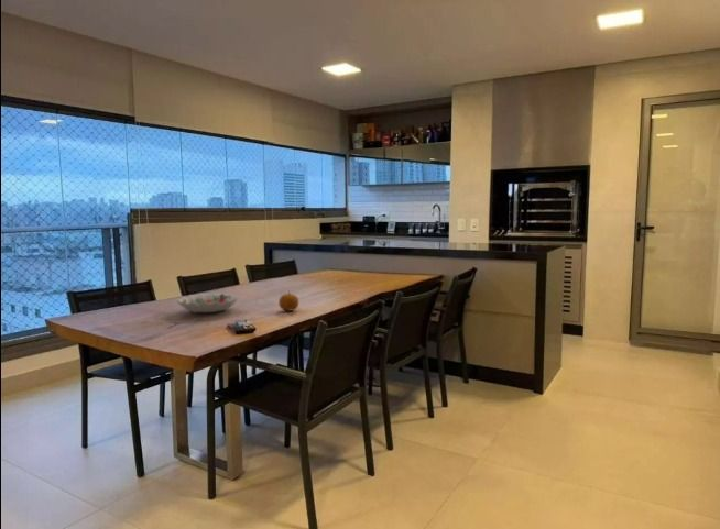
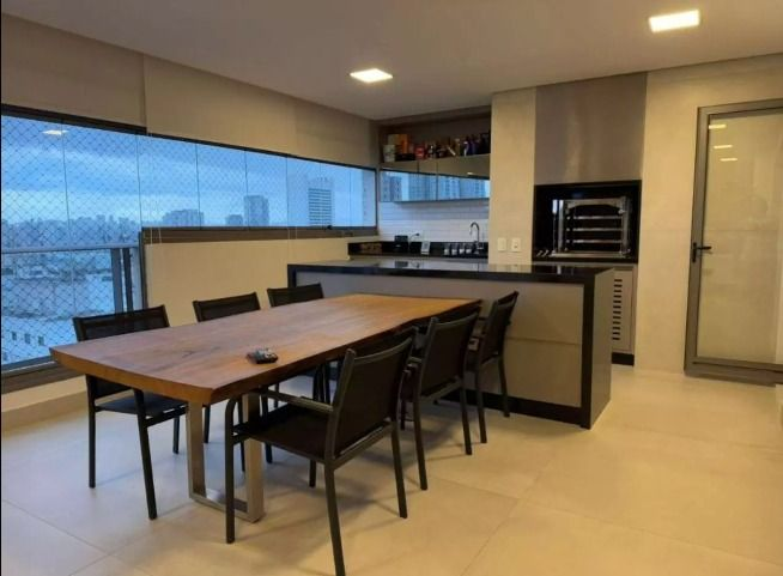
- decorative bowl [176,293,239,313]
- fruit [277,289,299,312]
